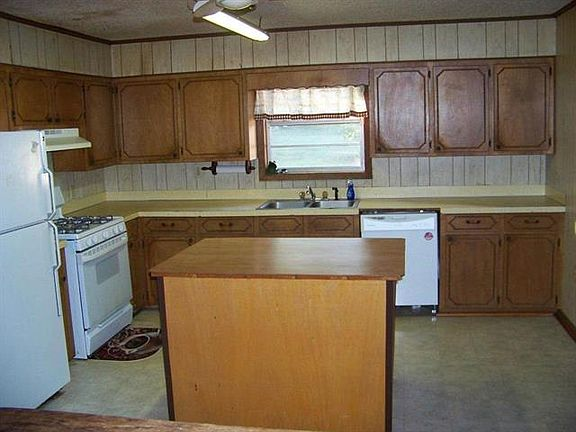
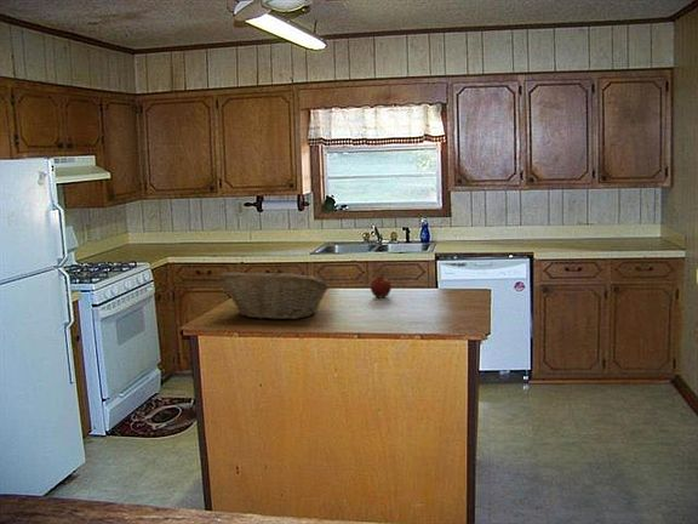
+ fruit basket [217,269,331,320]
+ apple [370,275,393,298]
